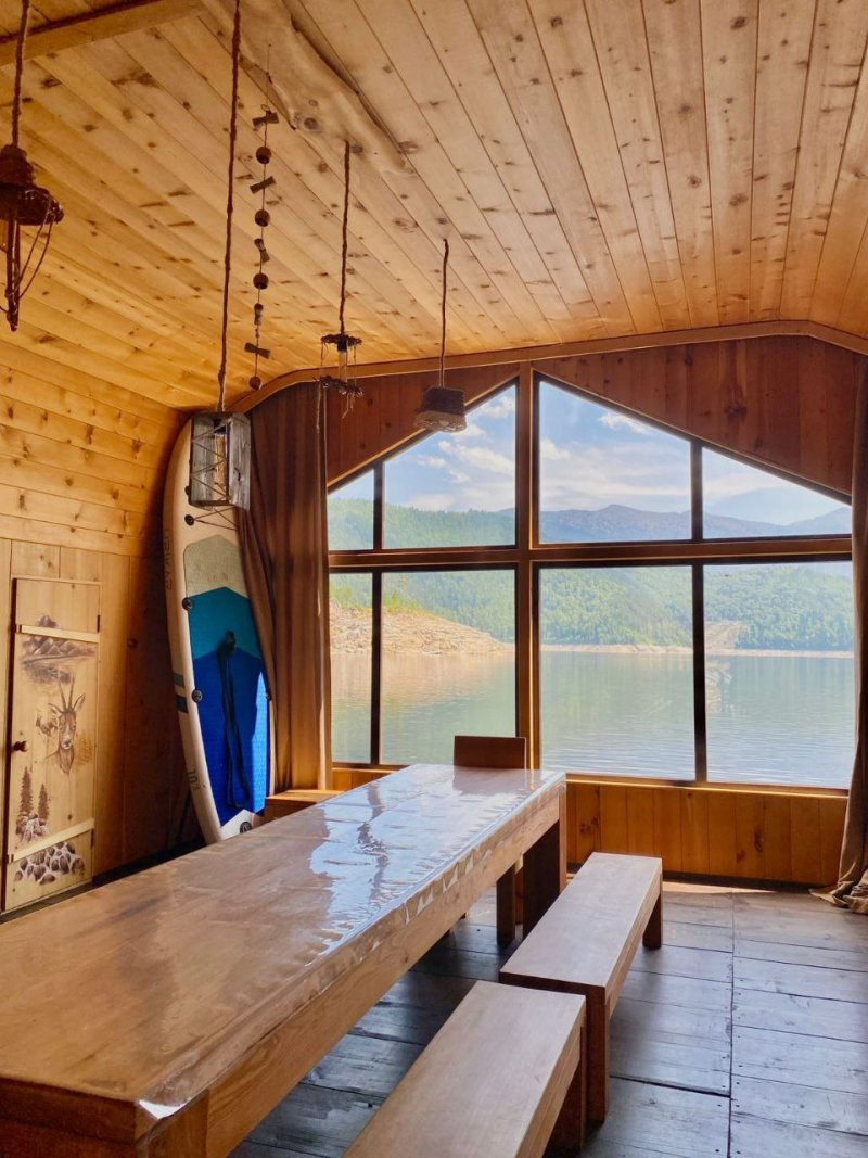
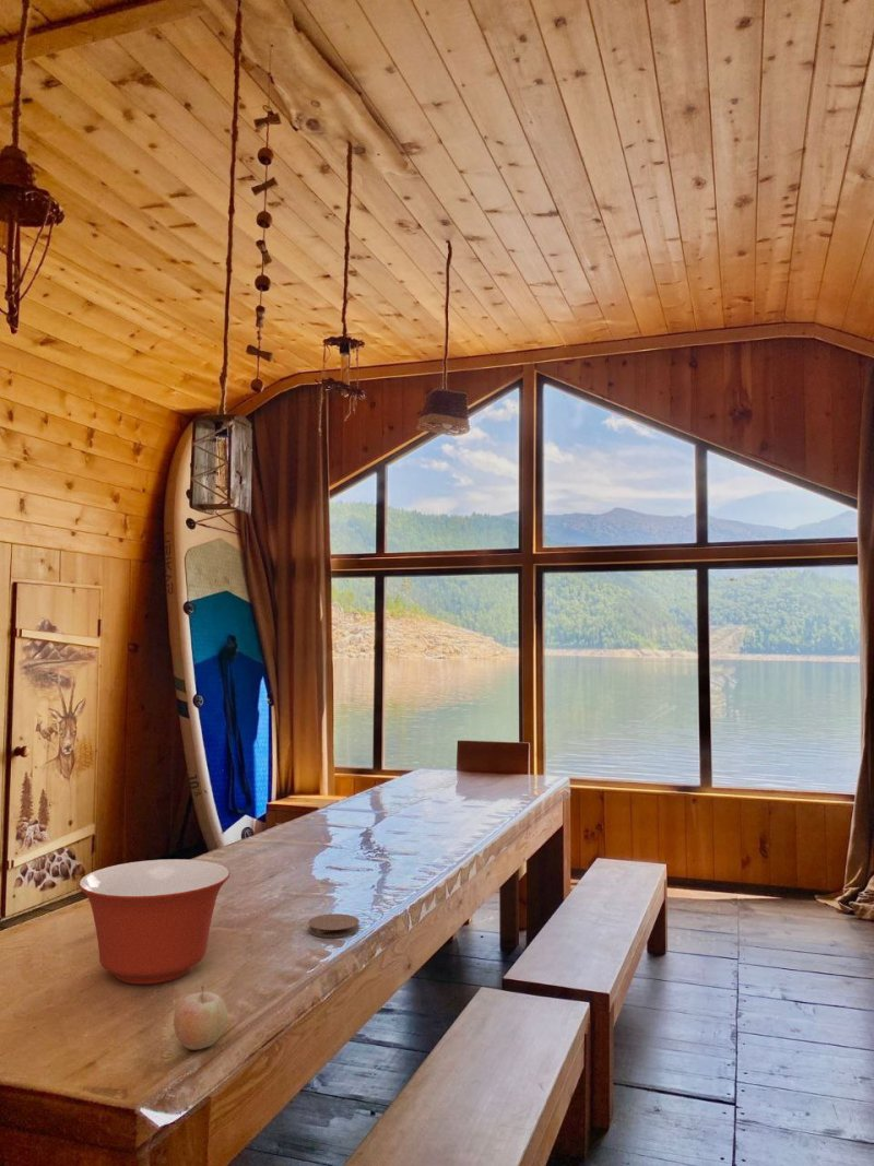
+ mixing bowl [78,858,232,985]
+ coaster [307,912,361,939]
+ fruit [173,985,228,1050]
